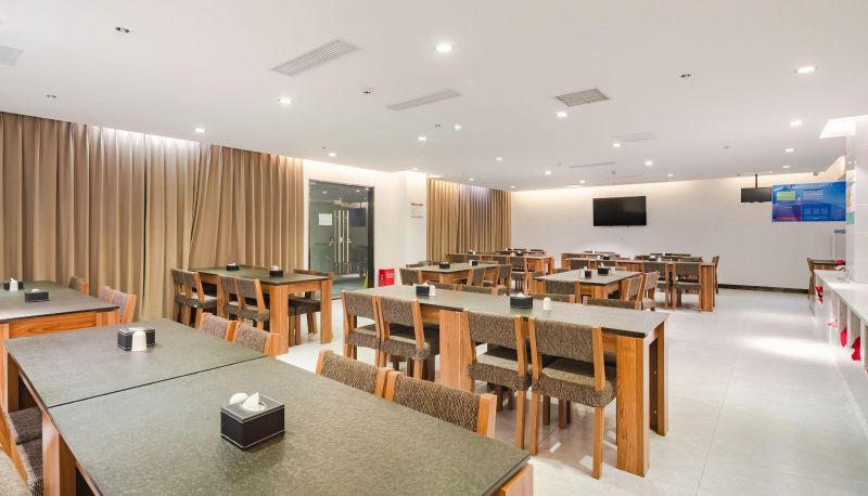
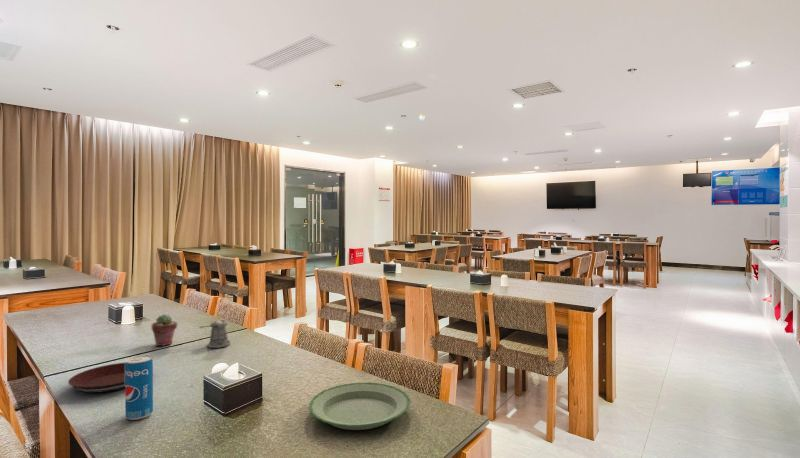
+ plate [67,362,126,394]
+ potted succulent [151,313,178,347]
+ plate [308,381,411,431]
+ pepper shaker [199,318,231,349]
+ beverage can [124,354,154,421]
